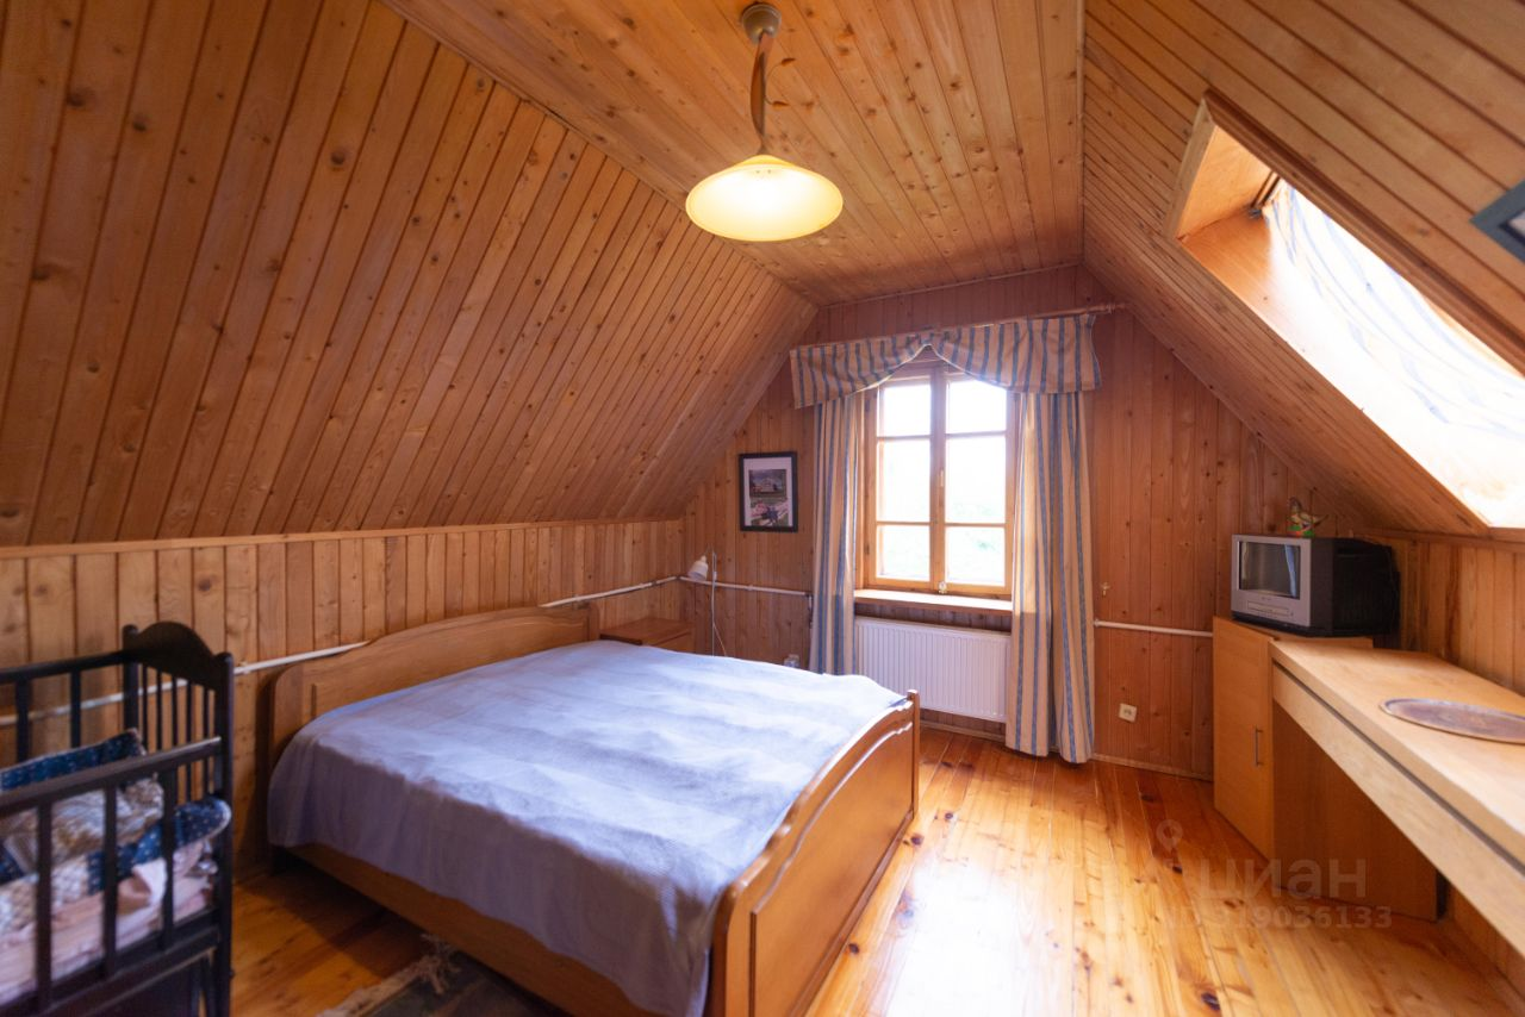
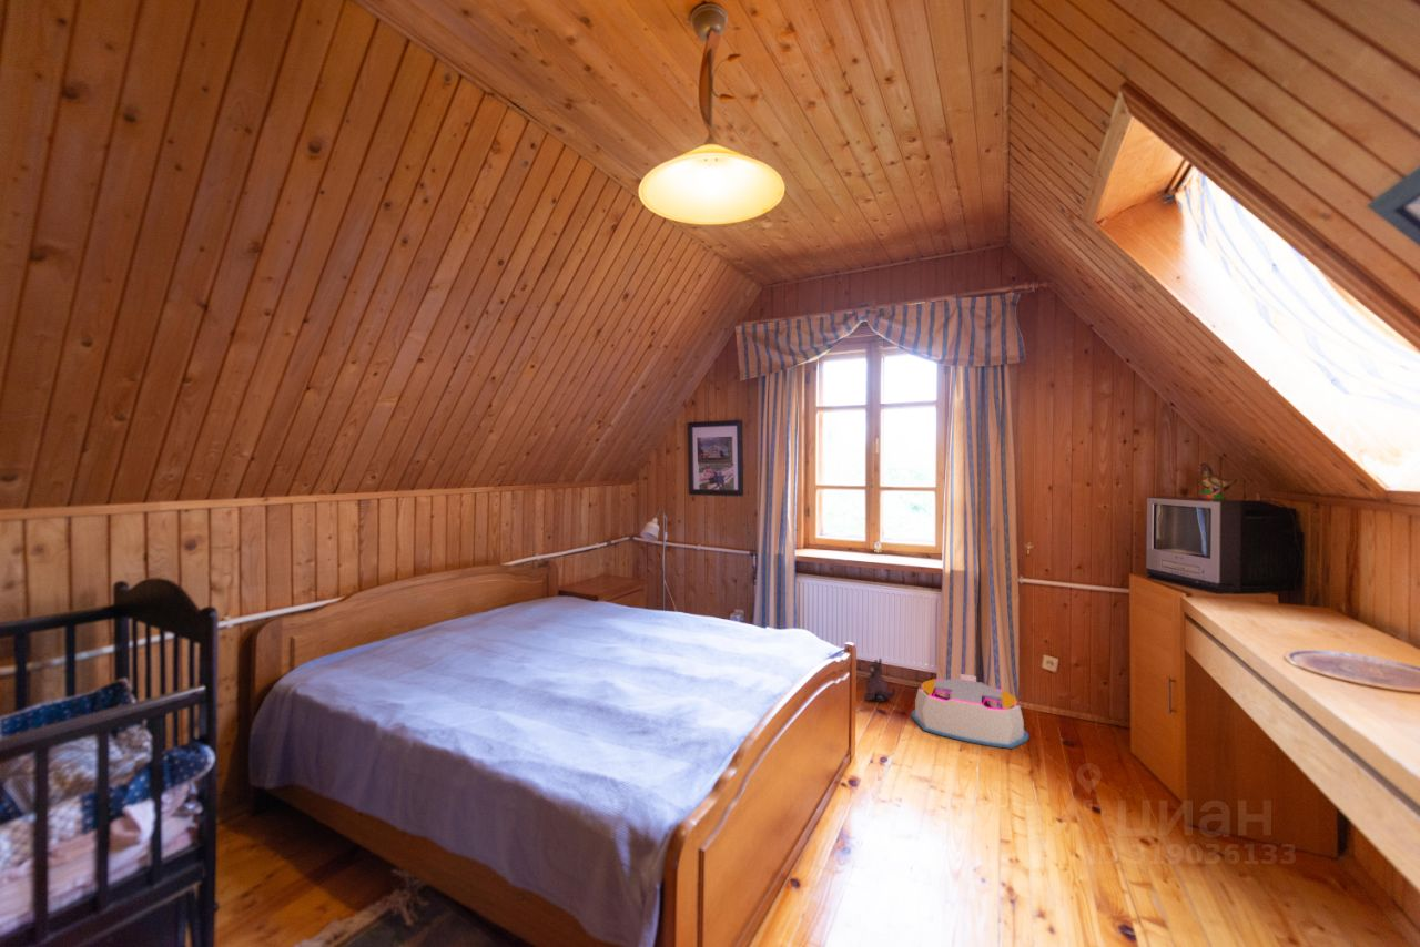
+ storage bin [911,673,1030,750]
+ plush toy [863,656,897,703]
